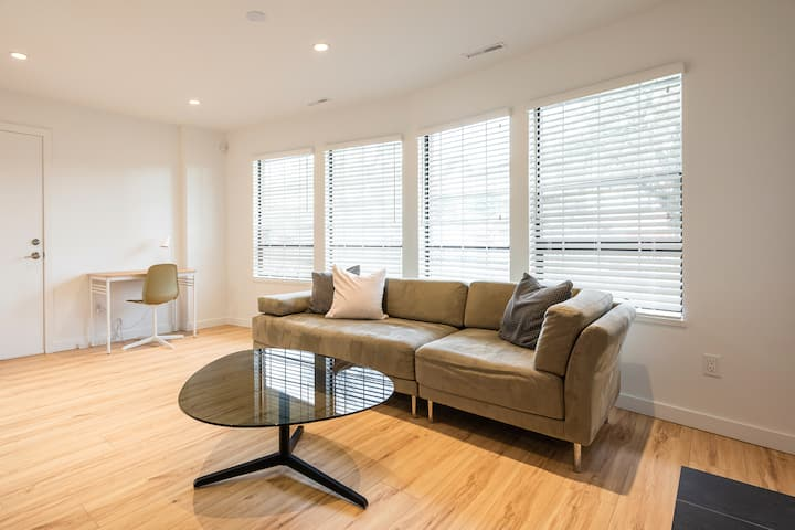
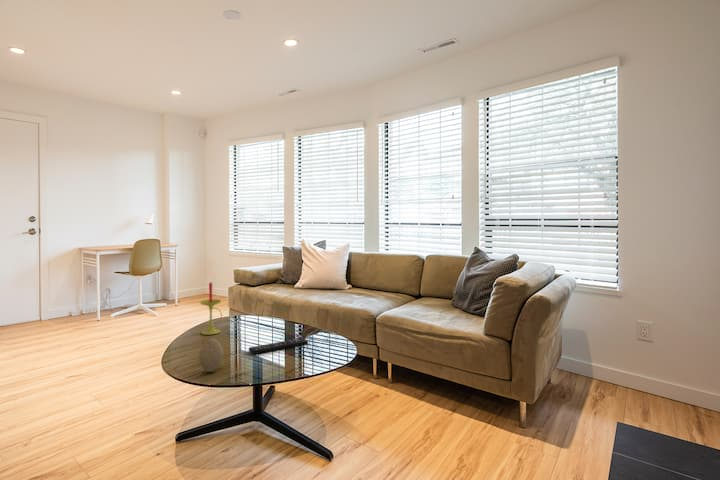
+ candle [199,282,223,336]
+ decorative egg [198,338,224,373]
+ remote control [248,337,309,355]
